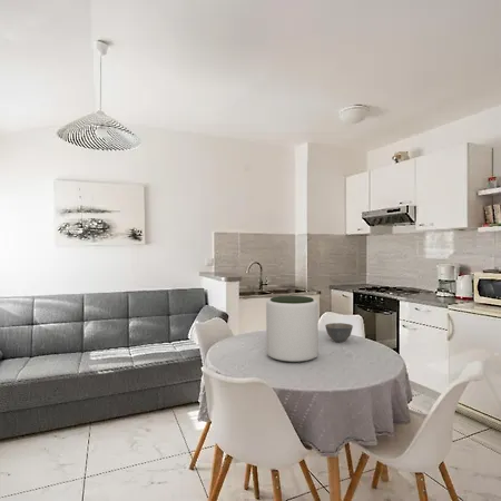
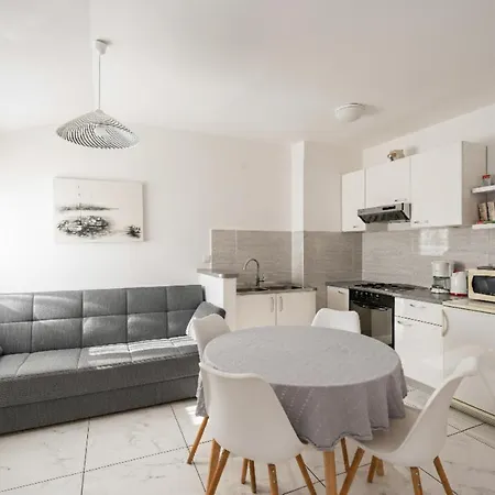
- plant pot [265,295,320,364]
- bowl [324,322,354,343]
